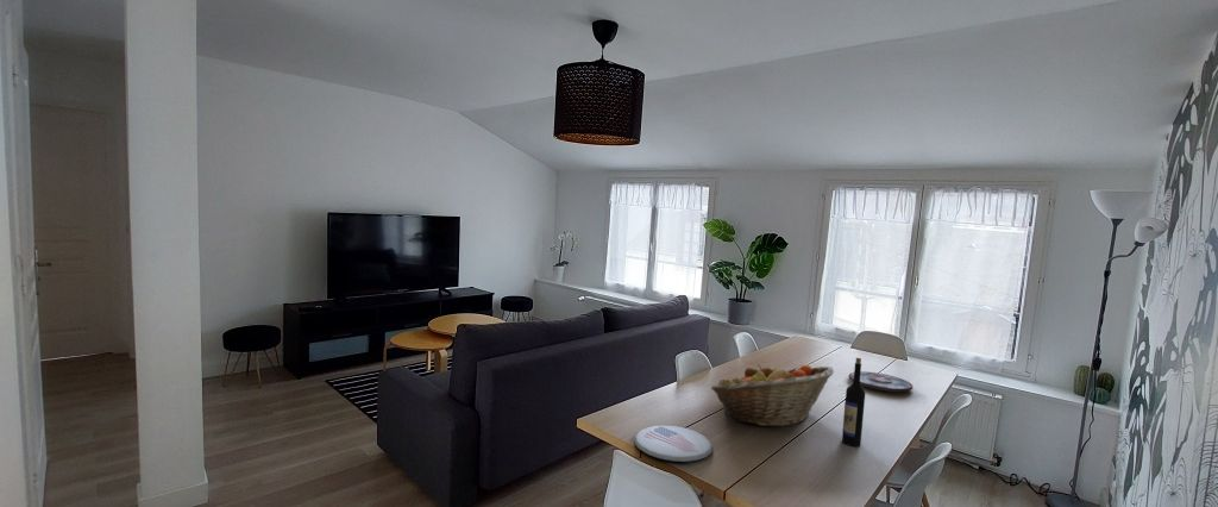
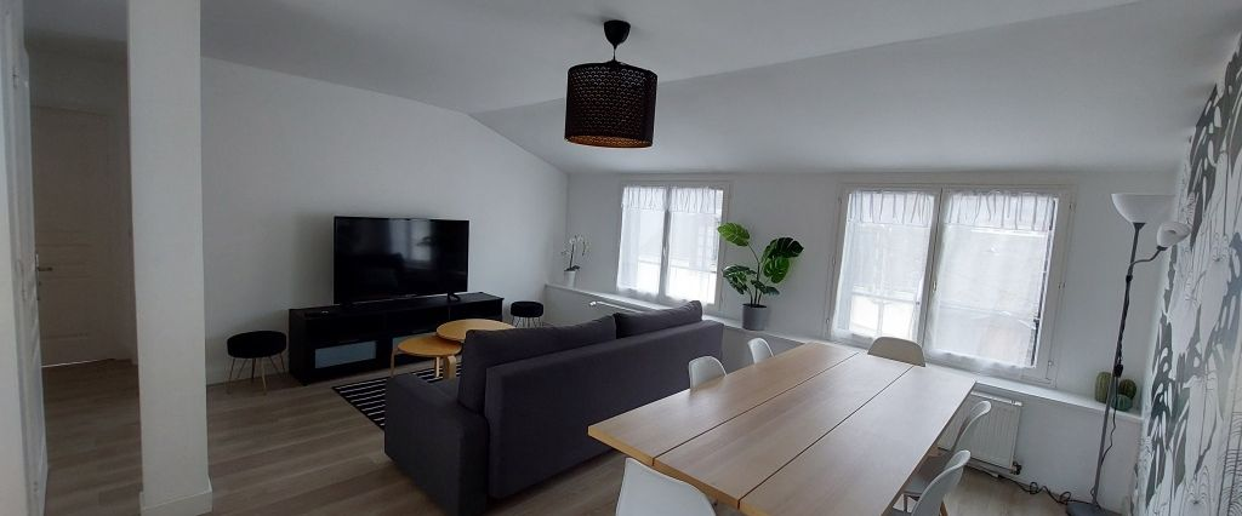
- plate [847,370,915,393]
- wine bottle [841,357,866,447]
- plate [633,424,714,463]
- fruit basket [710,363,835,427]
